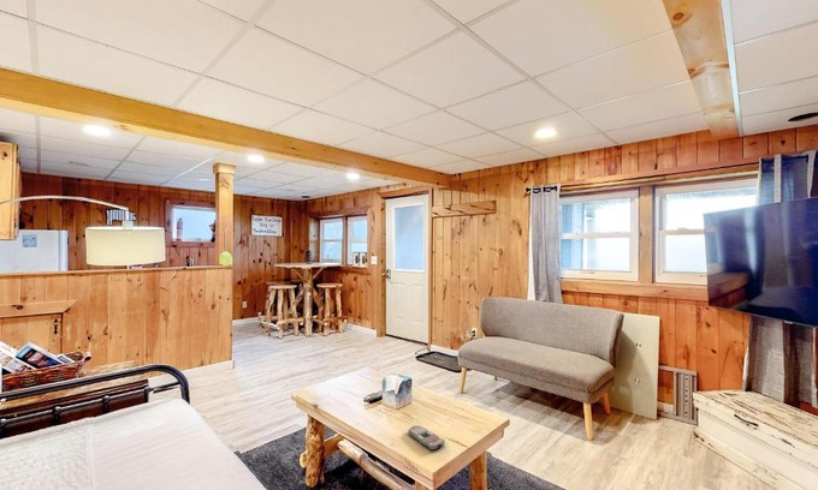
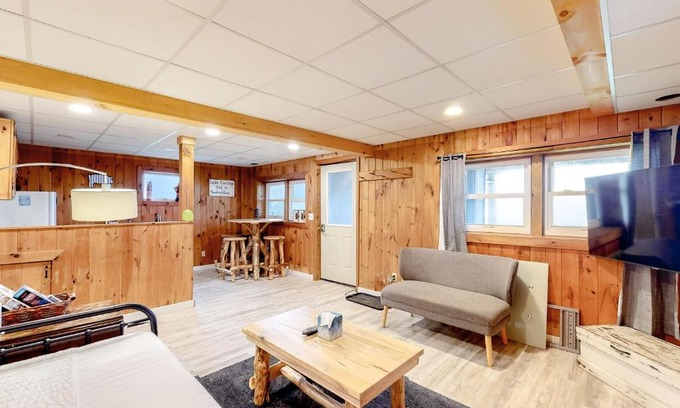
- remote control [407,425,446,452]
